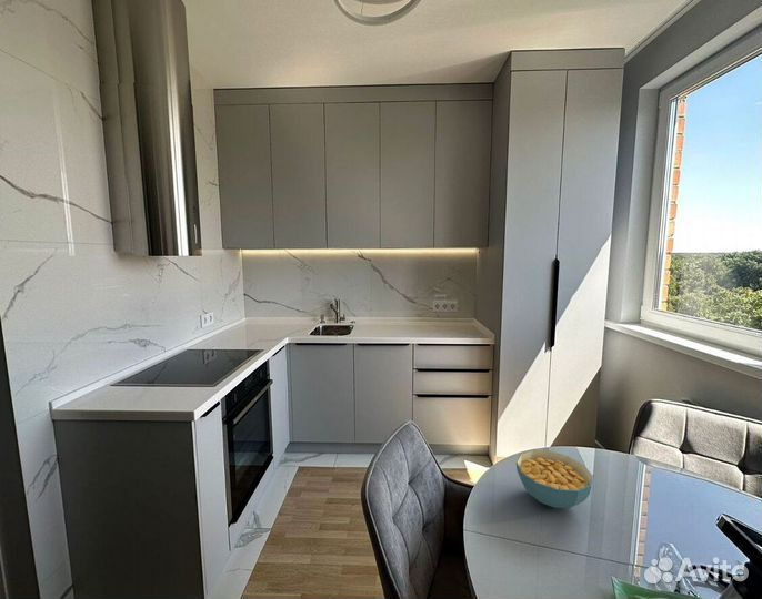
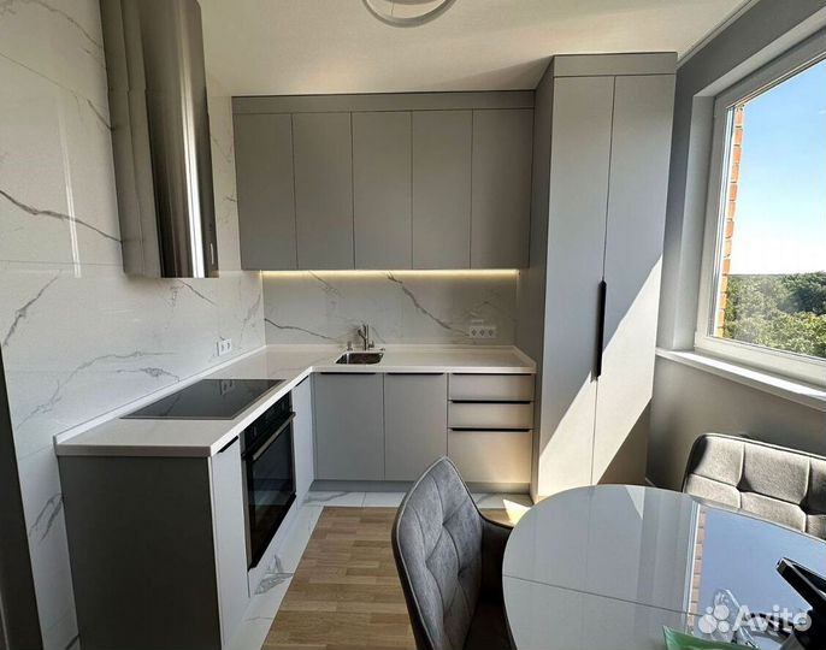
- cereal bowl [515,449,594,509]
